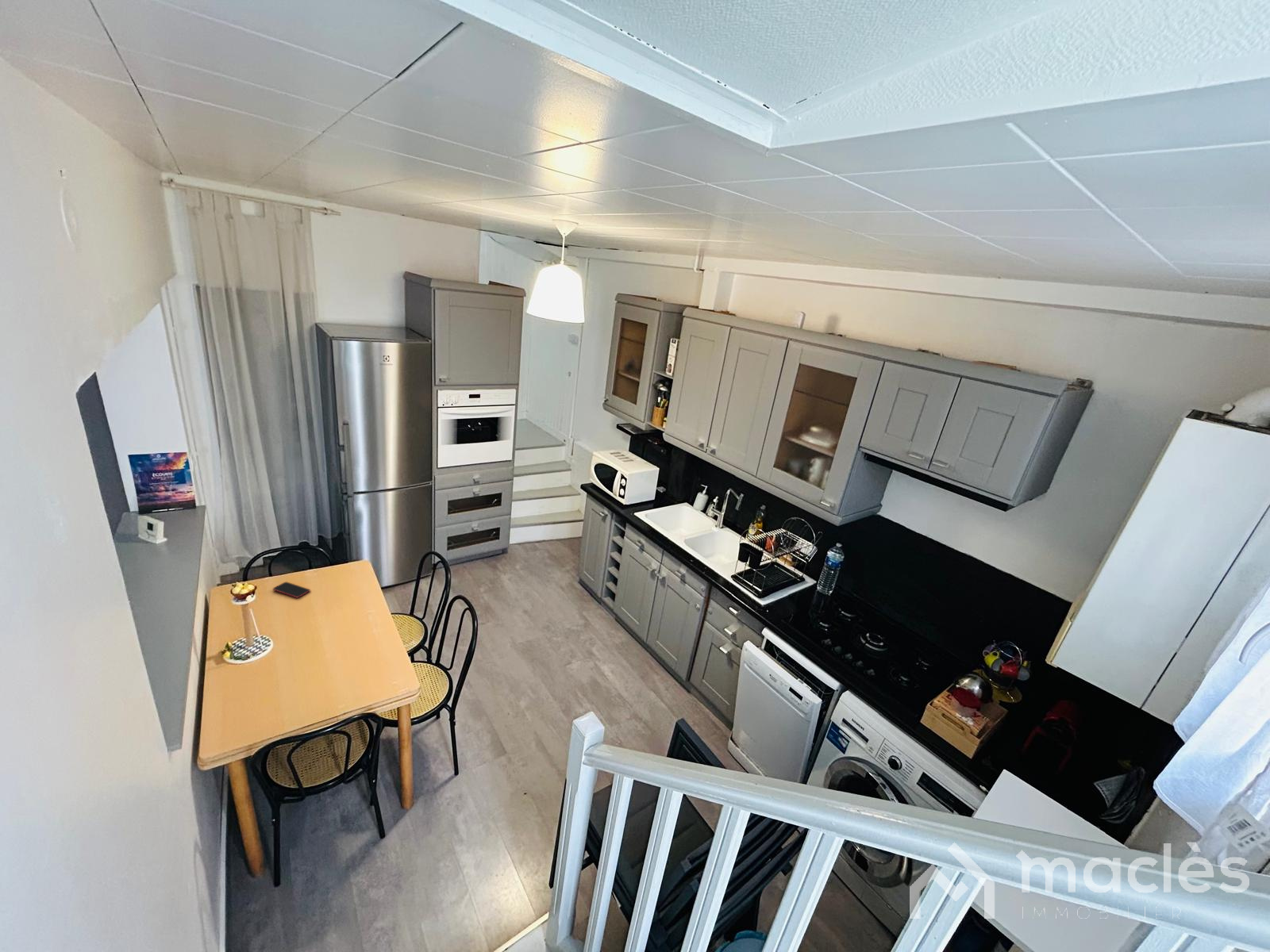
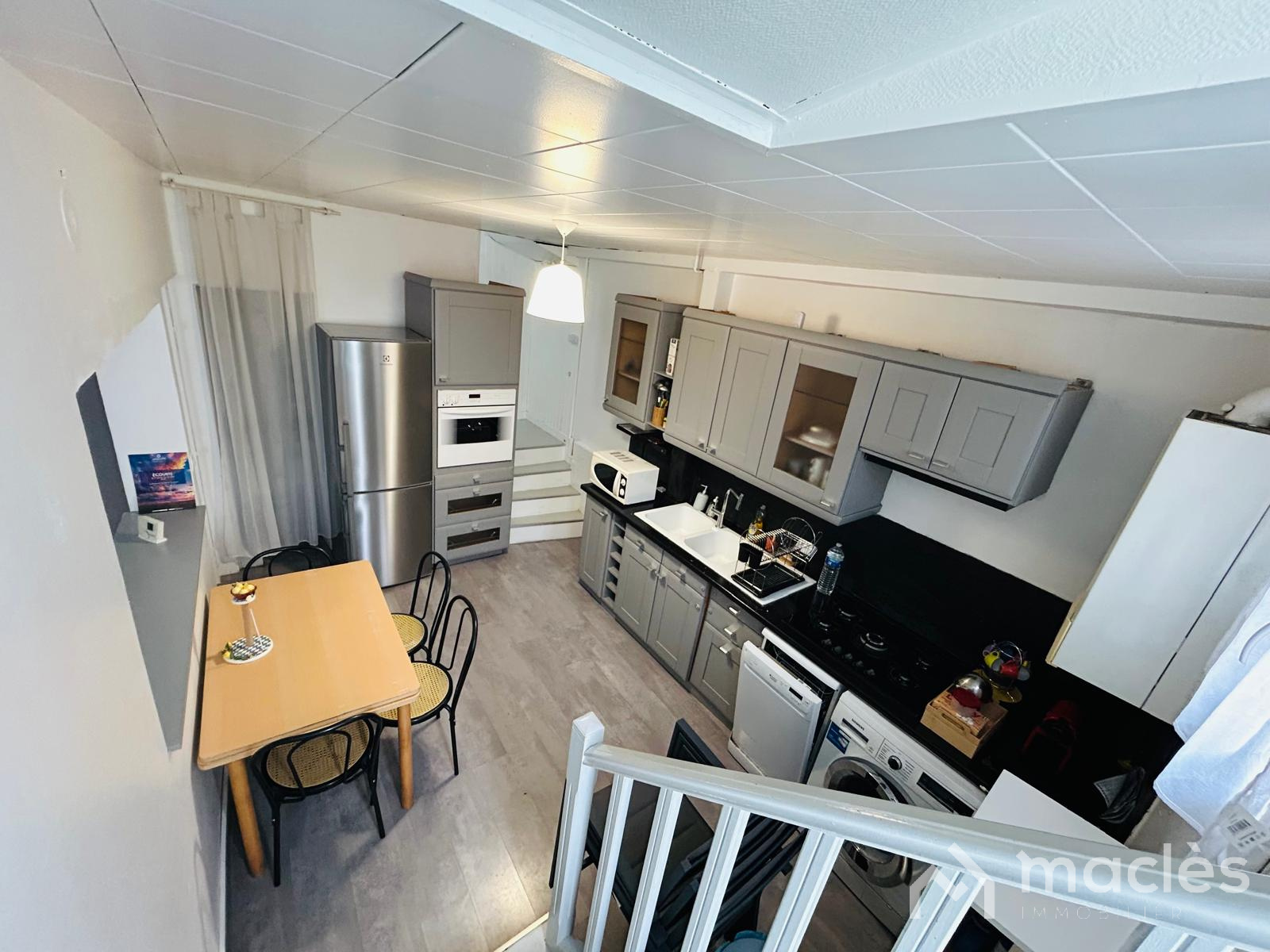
- smartphone [272,581,311,599]
